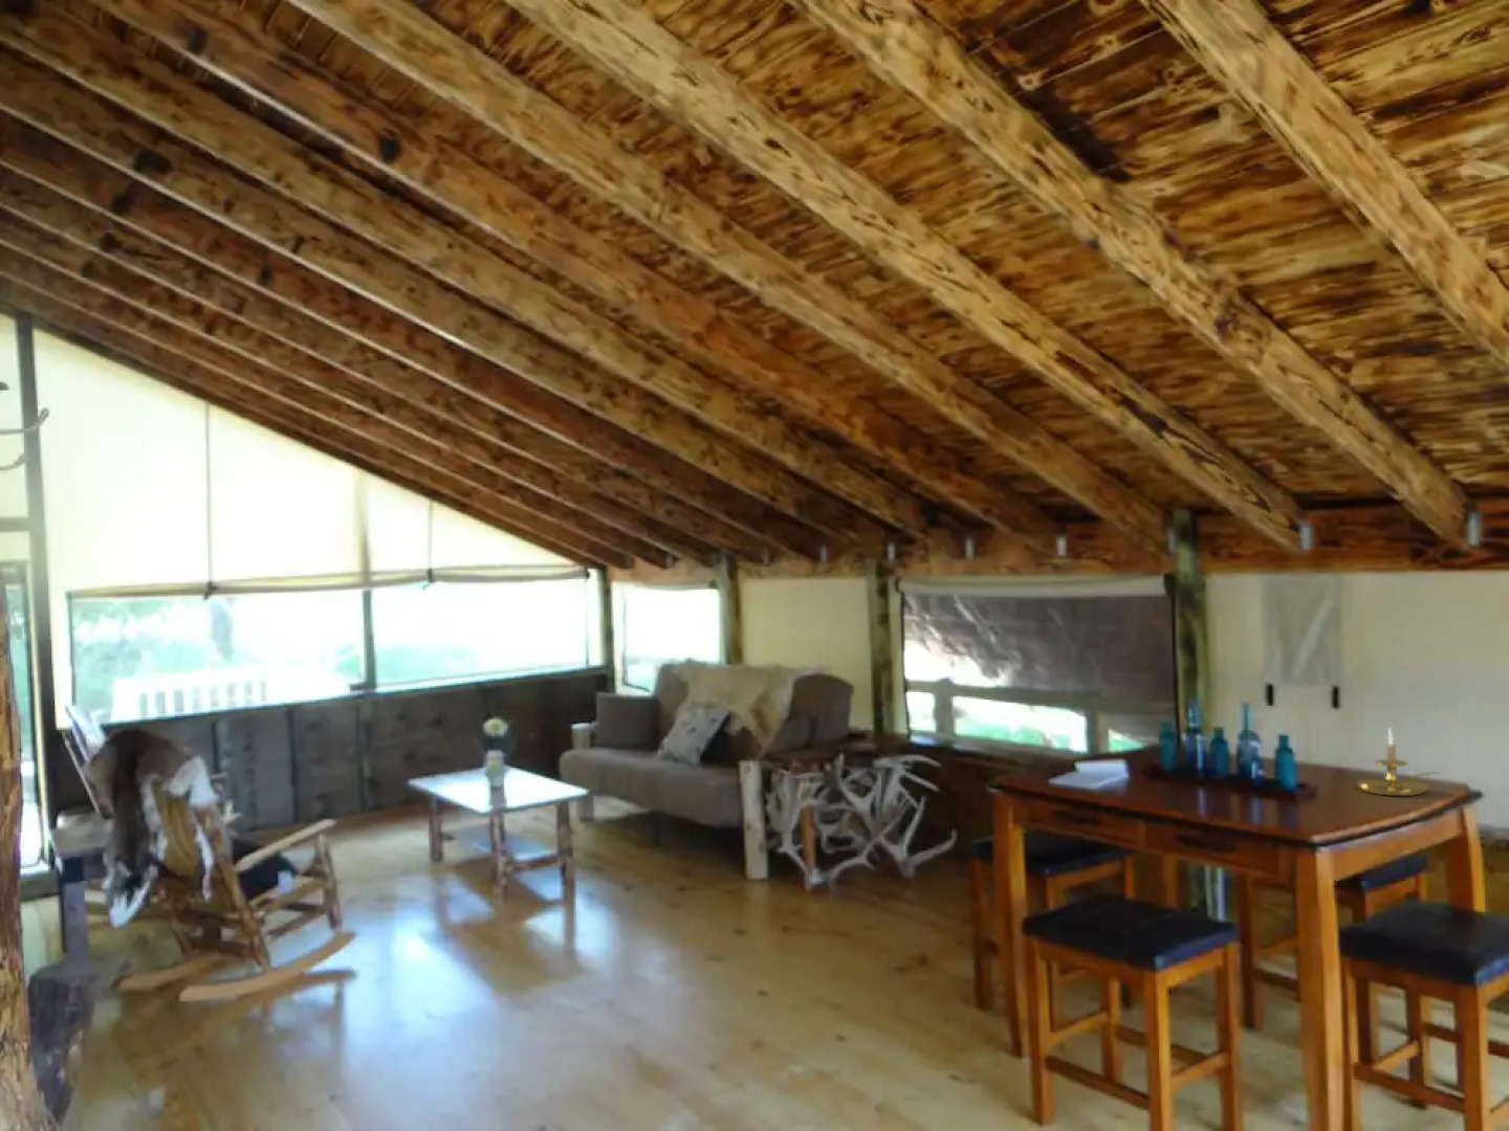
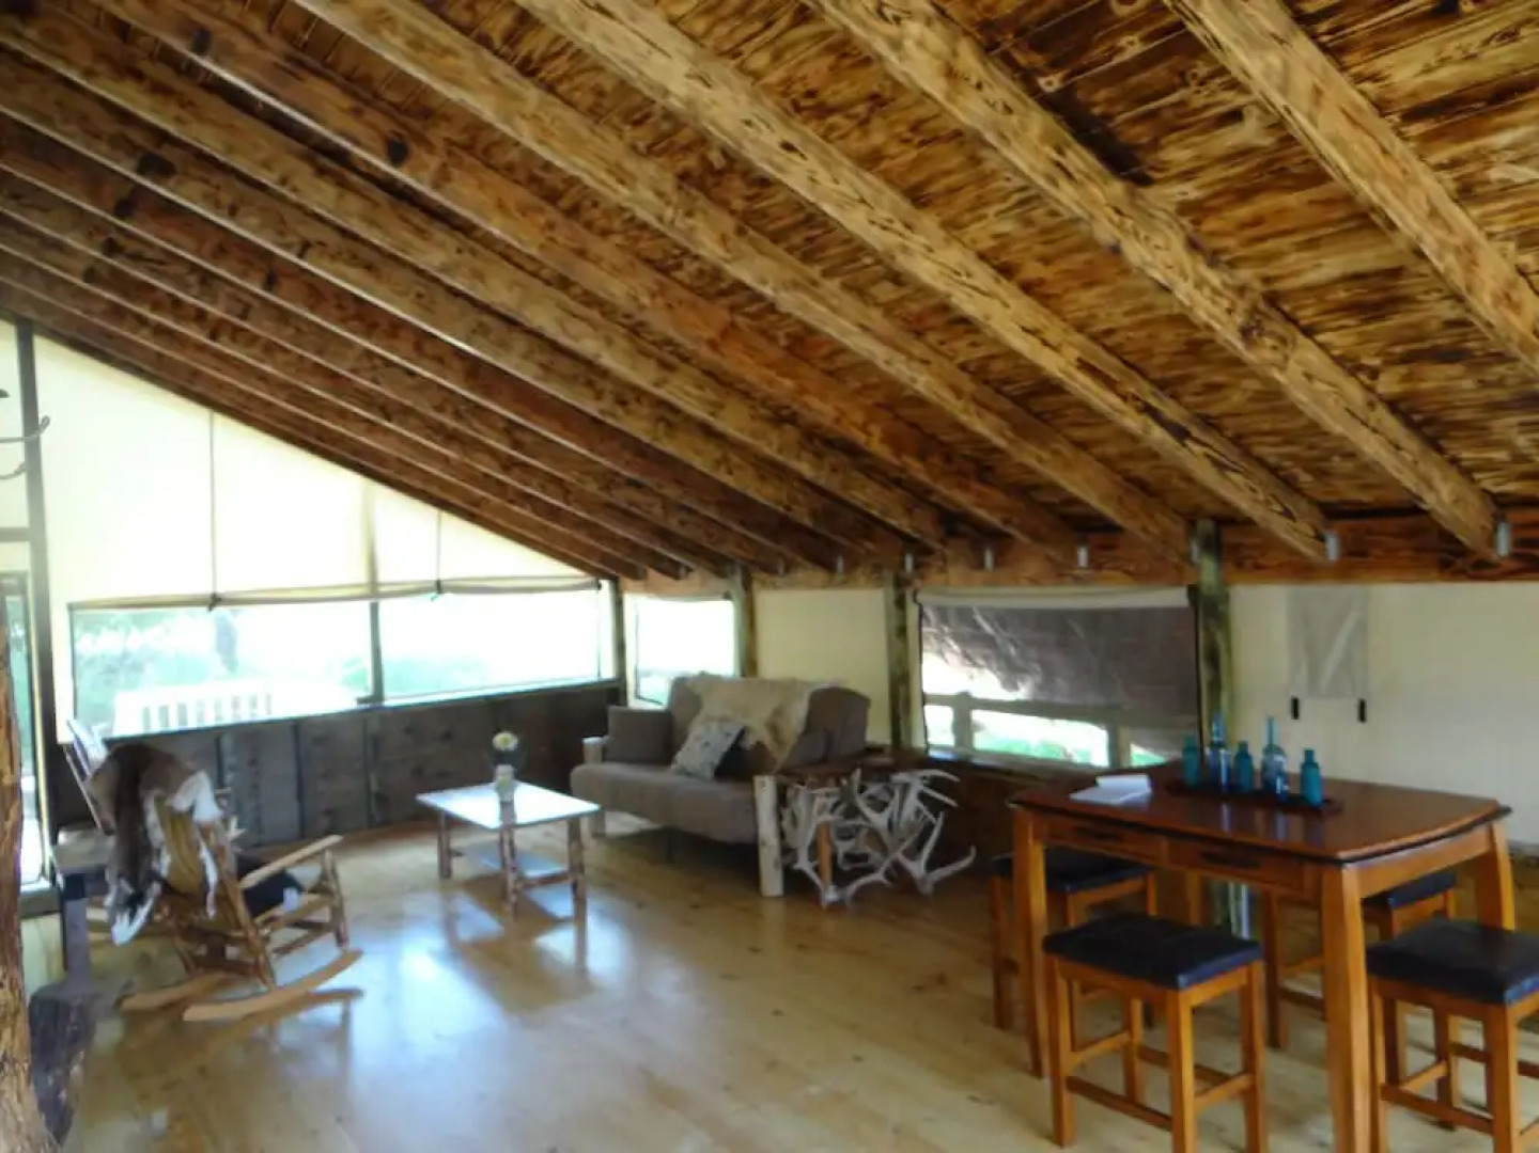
- candle holder [1356,726,1442,797]
